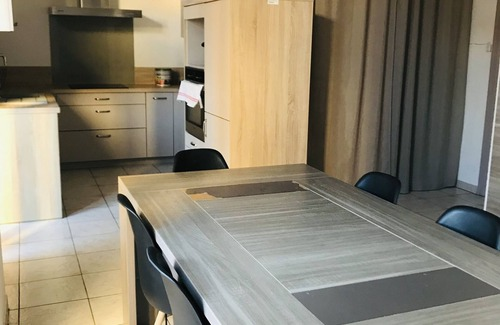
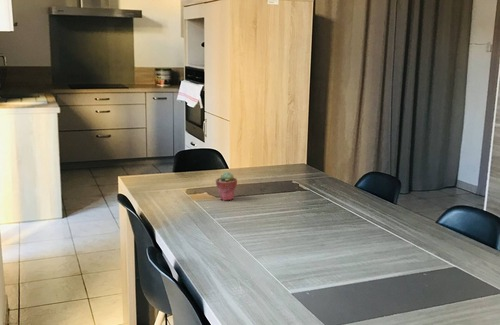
+ potted succulent [215,171,238,202]
